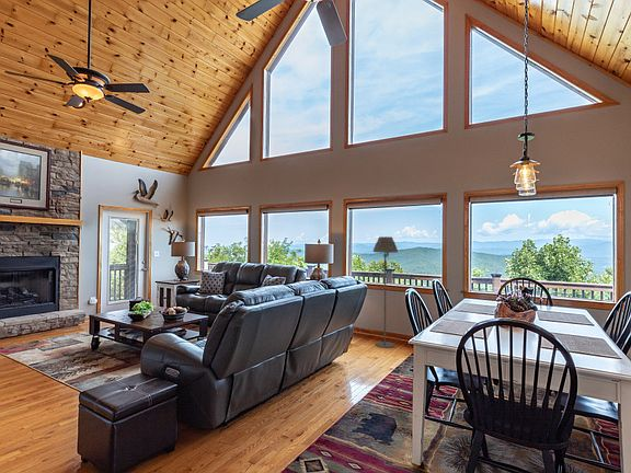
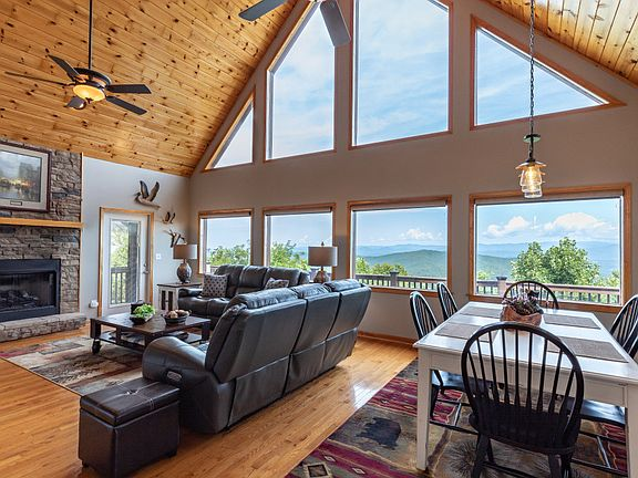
- floor lamp [372,235,399,349]
